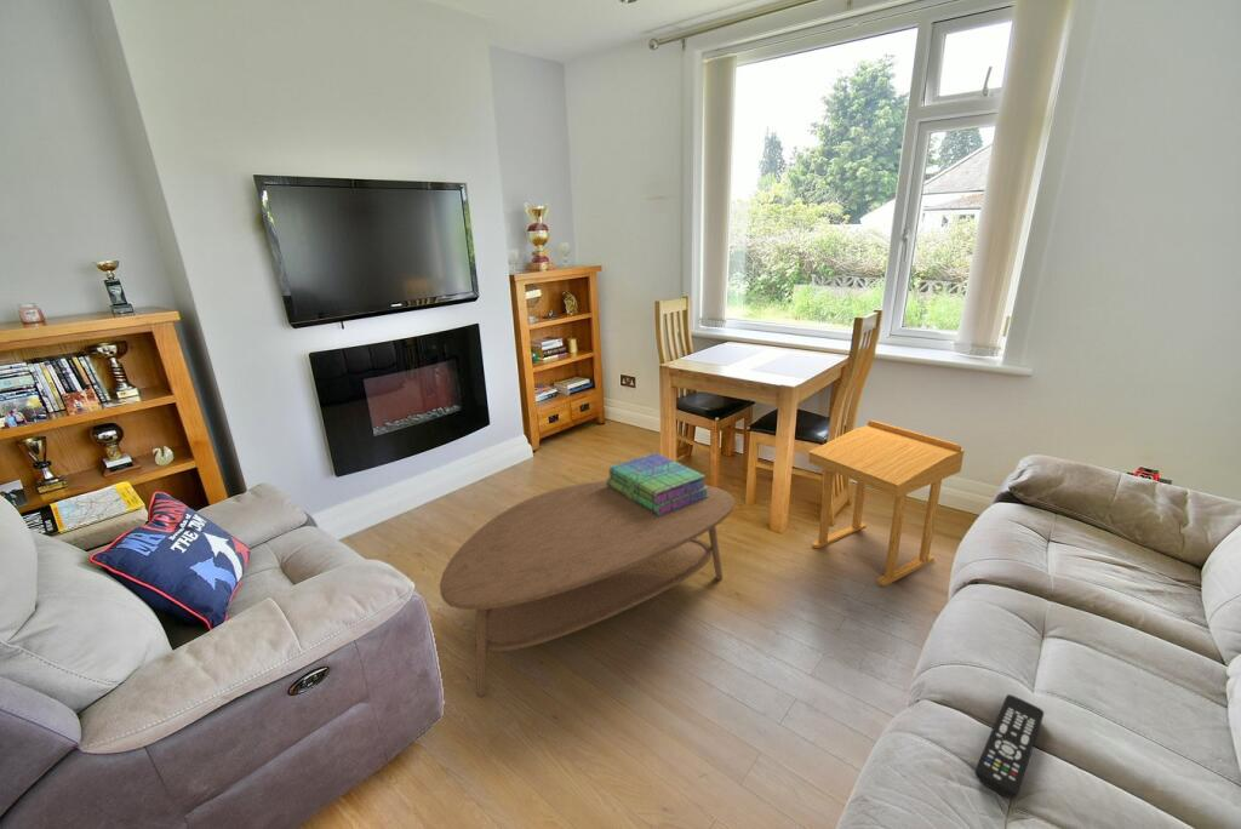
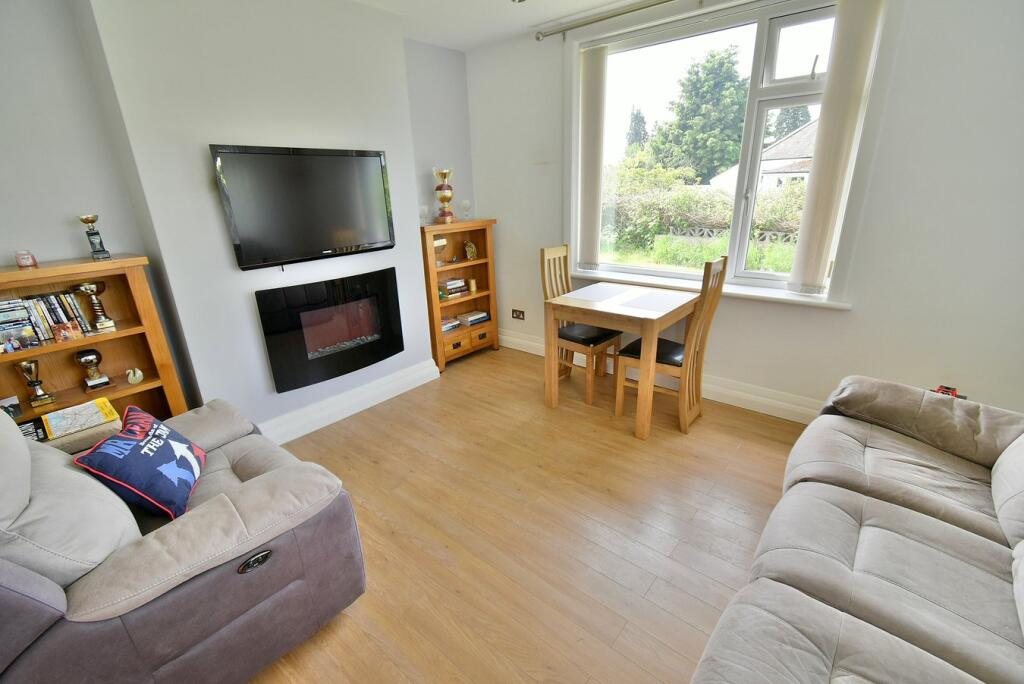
- remote control [974,693,1045,800]
- stack of books [605,452,709,516]
- side table [807,419,966,587]
- coffee table [439,480,736,698]
